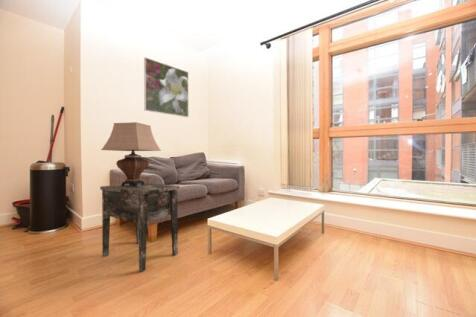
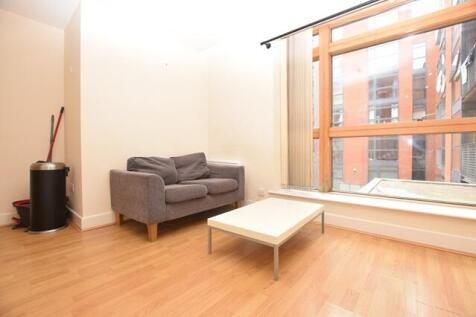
- side table [99,182,180,272]
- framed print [143,56,190,118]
- table lamp [100,121,162,187]
